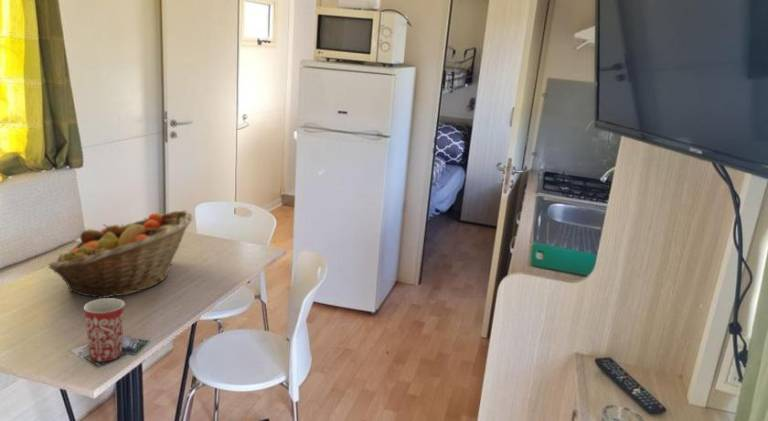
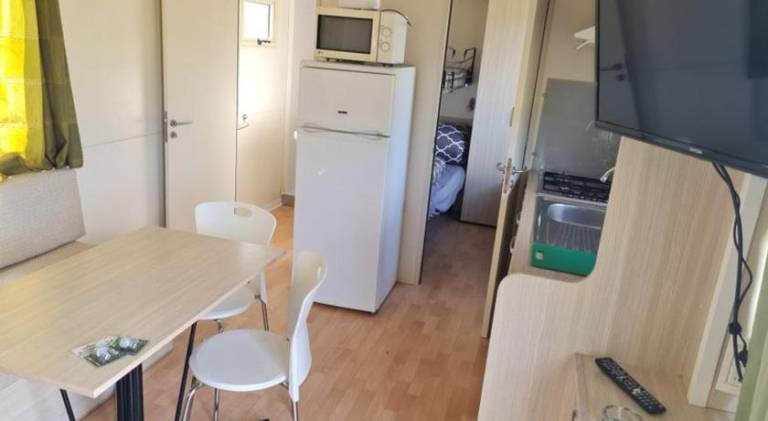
- mug [83,297,126,363]
- fruit basket [48,209,193,299]
